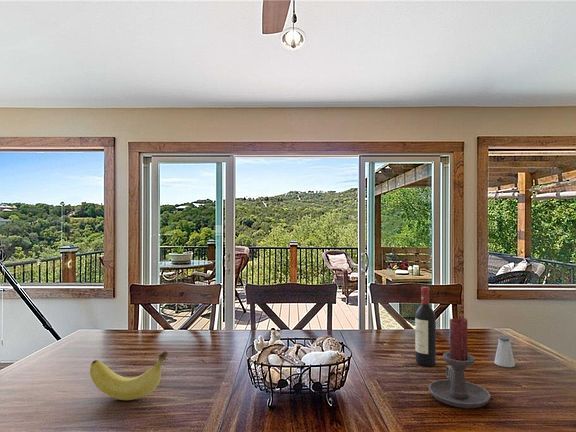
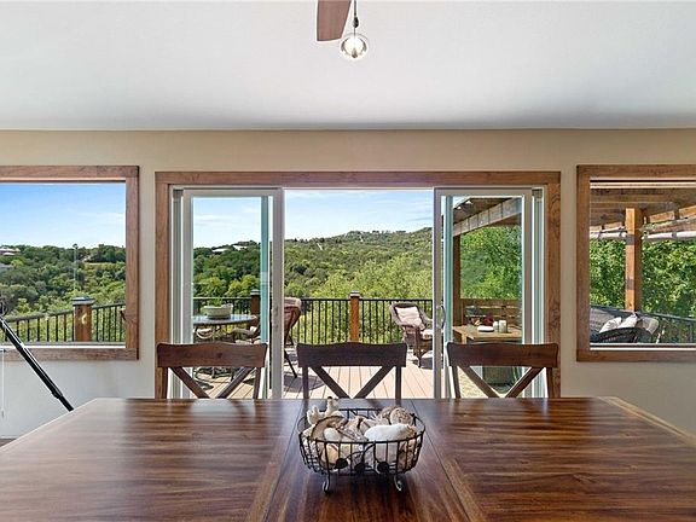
- banana [89,350,169,401]
- wine bottle [414,286,437,367]
- candle holder [428,317,491,409]
- saltshaker [493,336,516,368]
